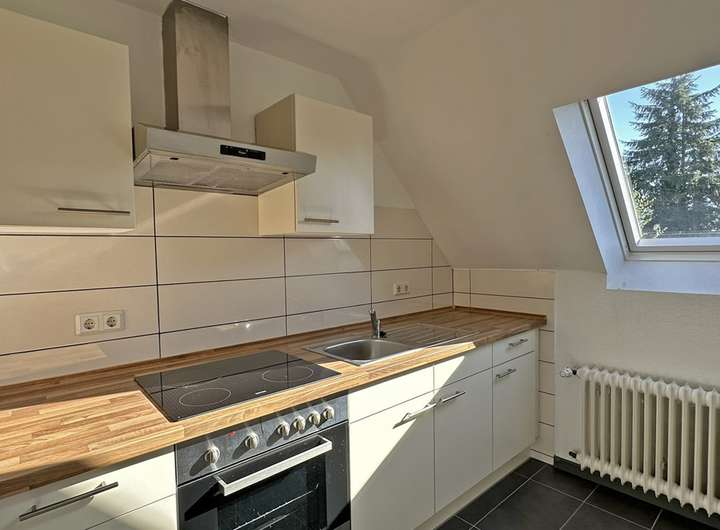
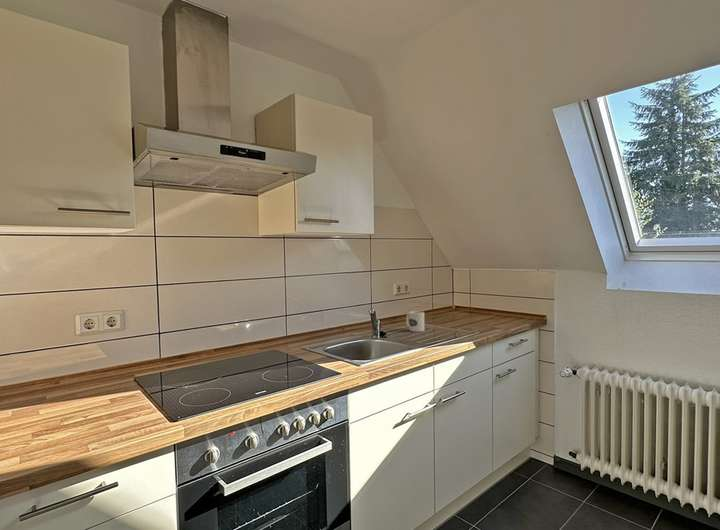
+ mug [405,310,425,333]
